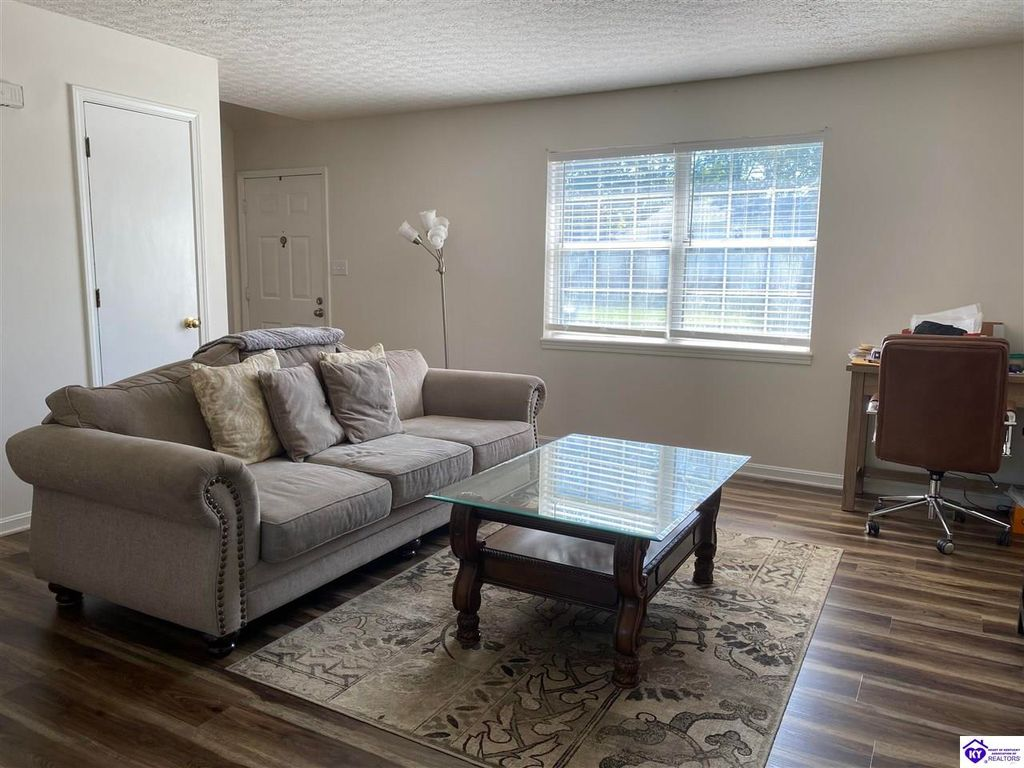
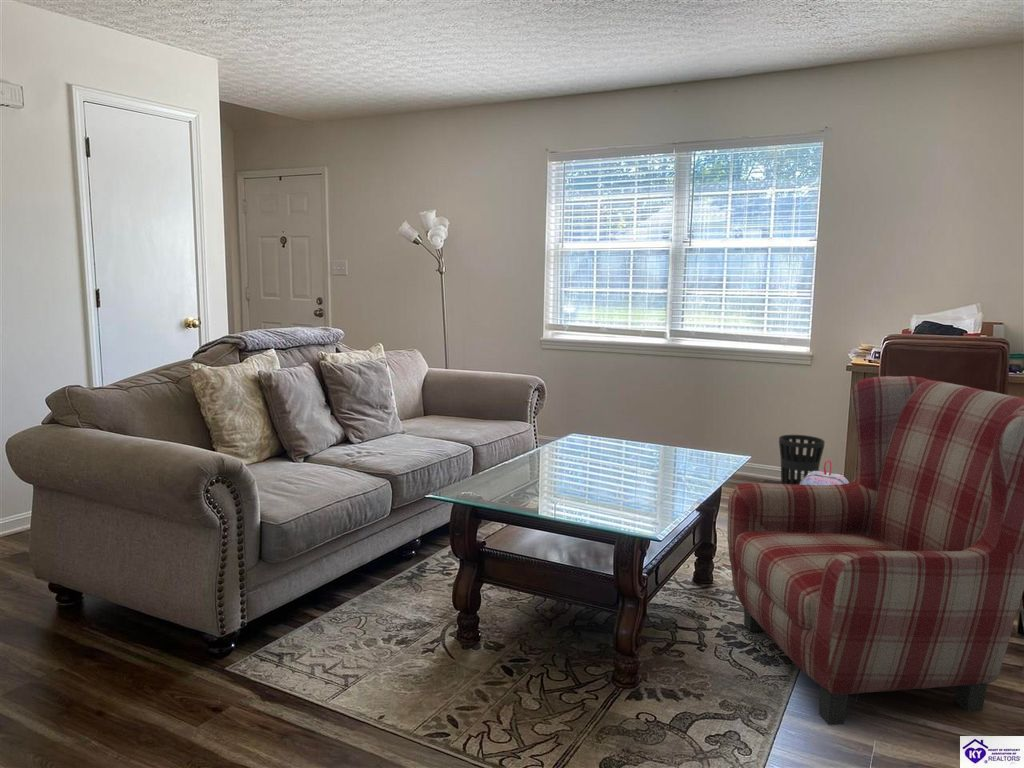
+ wastebasket [778,434,826,485]
+ armchair [726,375,1024,725]
+ backpack [799,459,850,485]
